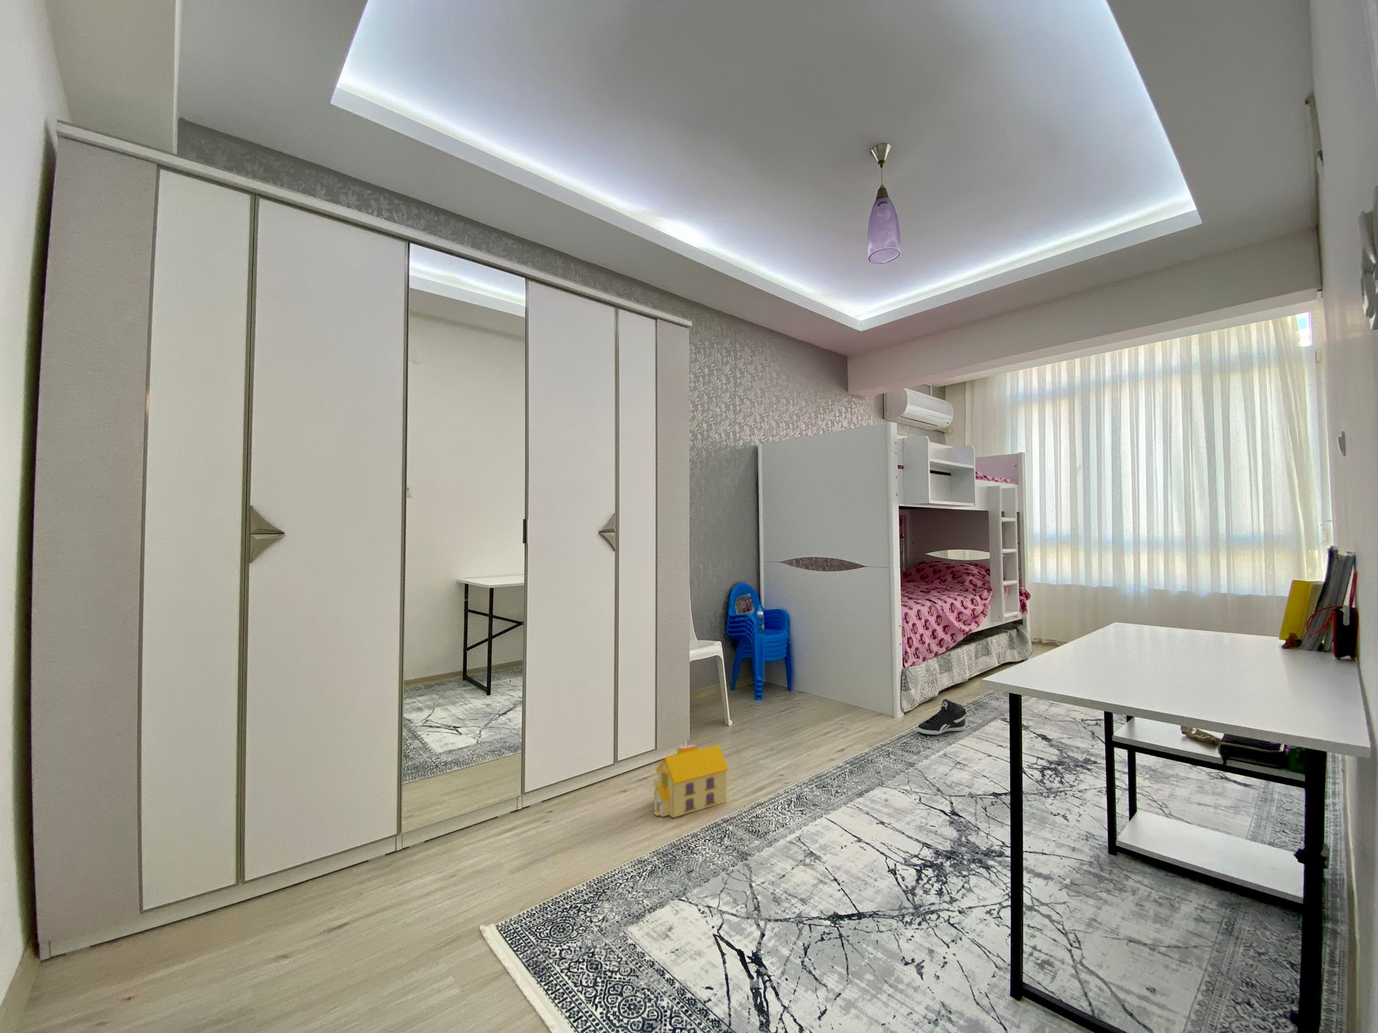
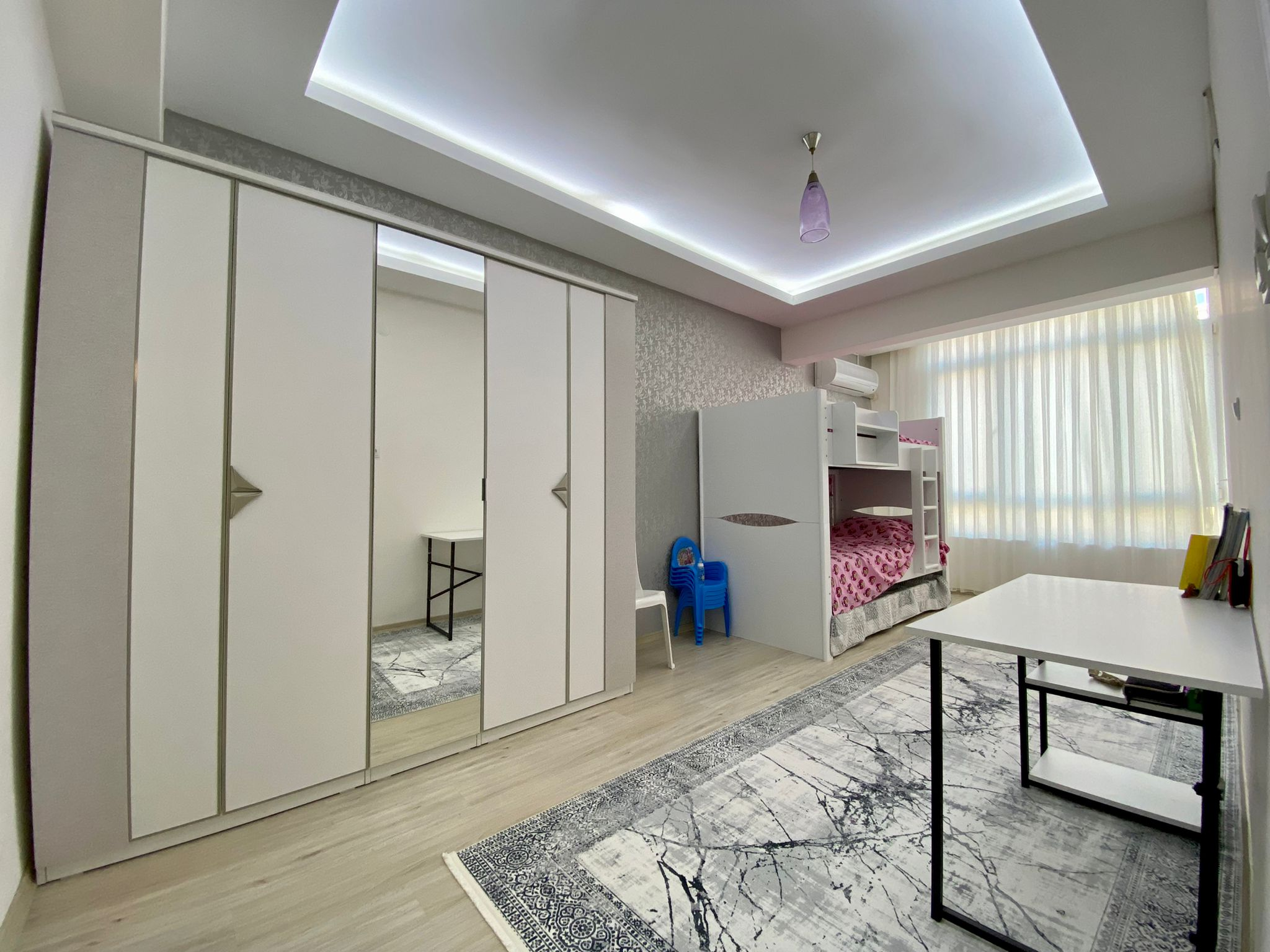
- sneaker [917,699,967,735]
- toy house [652,743,730,818]
